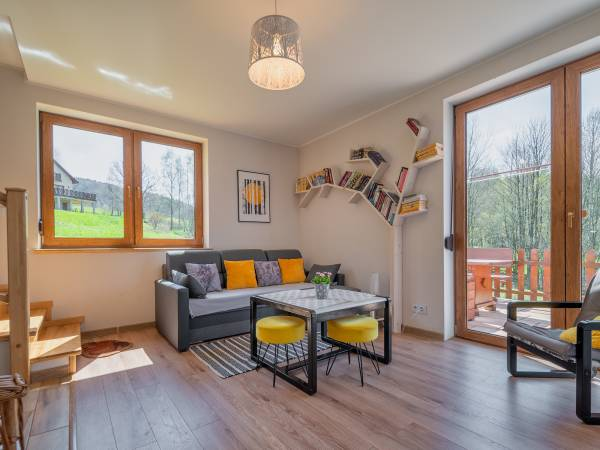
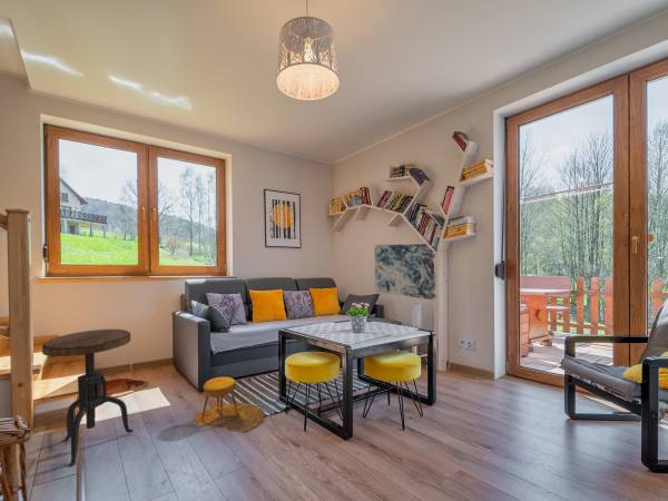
+ wall art [373,243,436,301]
+ stool [190,376,266,434]
+ side table [41,328,135,469]
